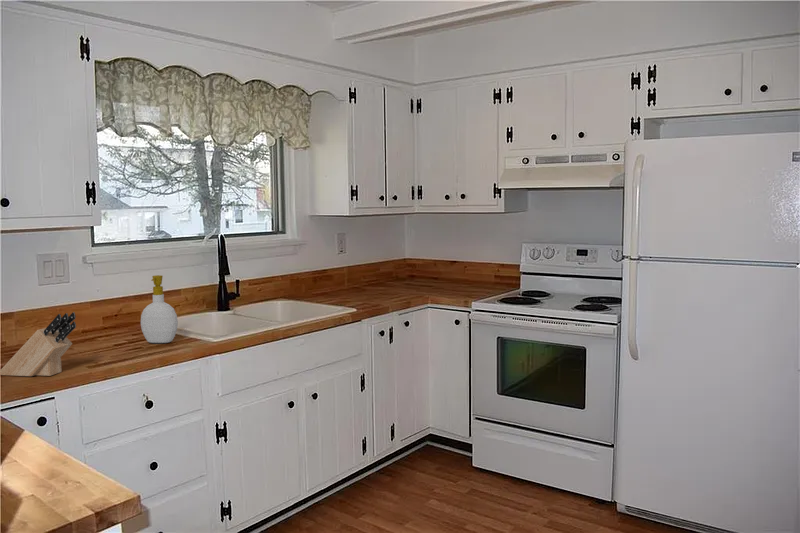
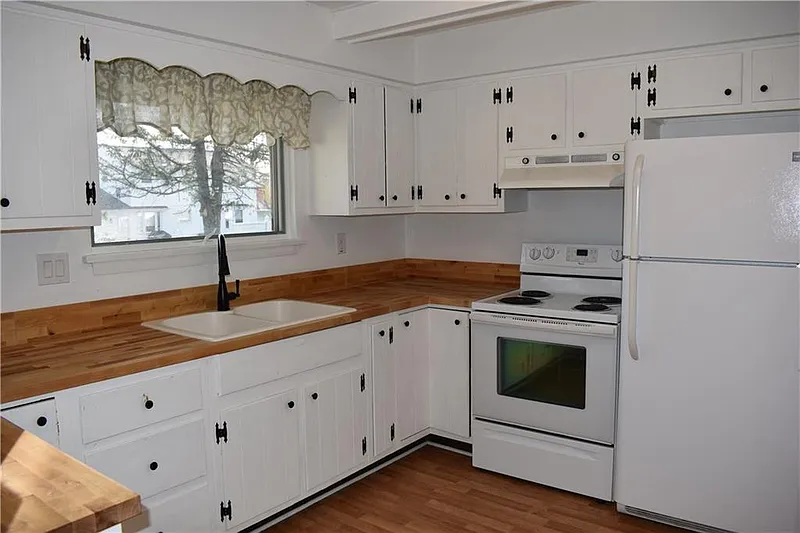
- knife block [0,311,77,377]
- soap bottle [140,274,179,344]
